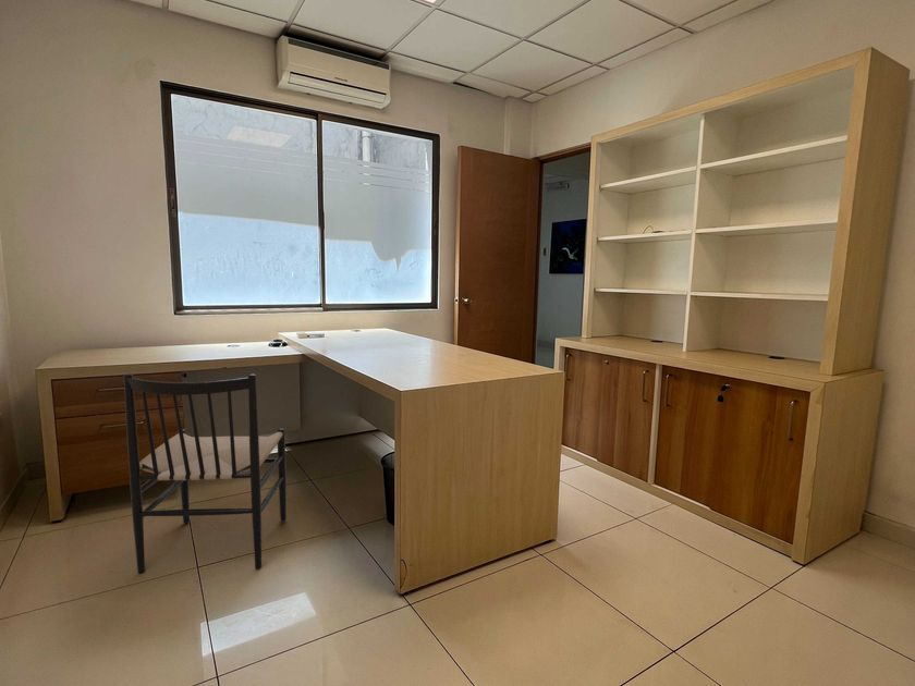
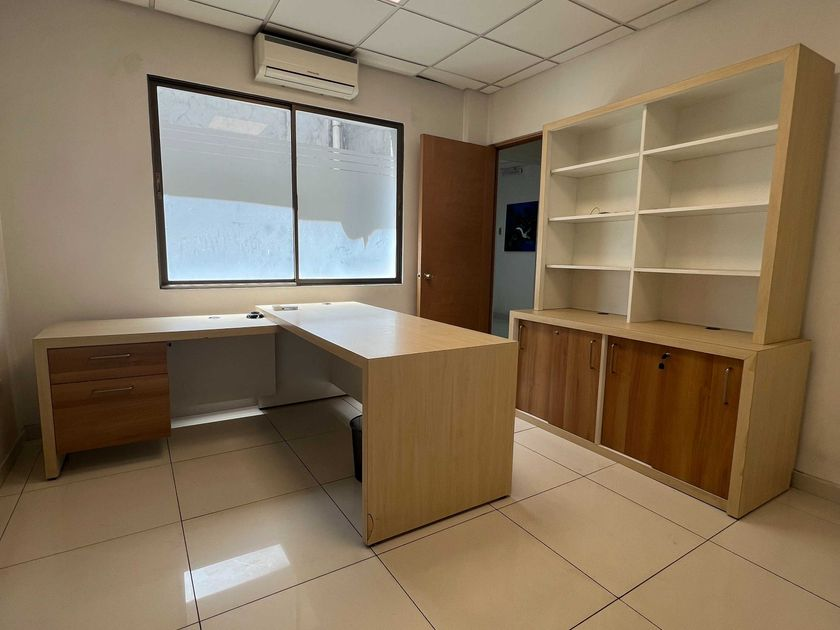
- chair [123,372,288,574]
